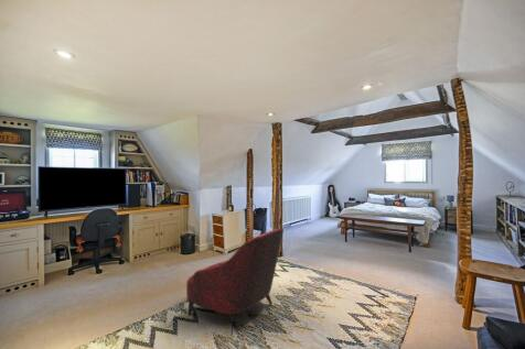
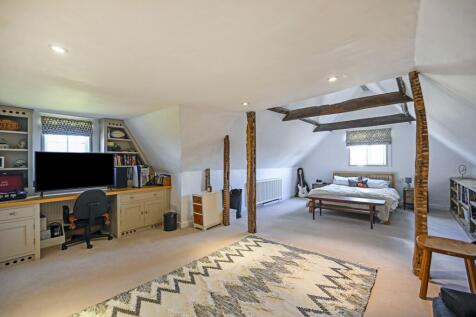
- armchair [185,227,285,337]
